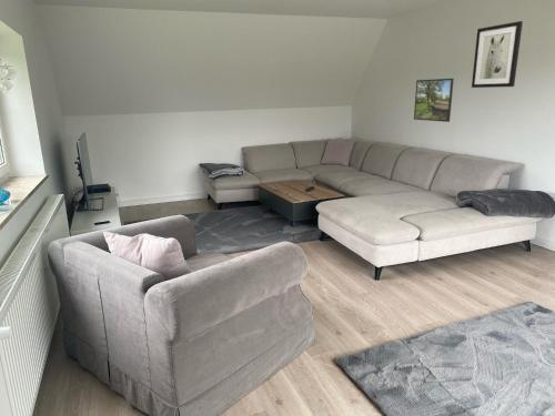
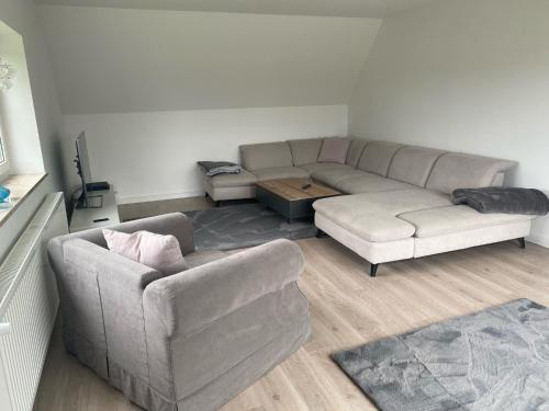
- wall art [471,20,524,89]
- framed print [413,78,455,123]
